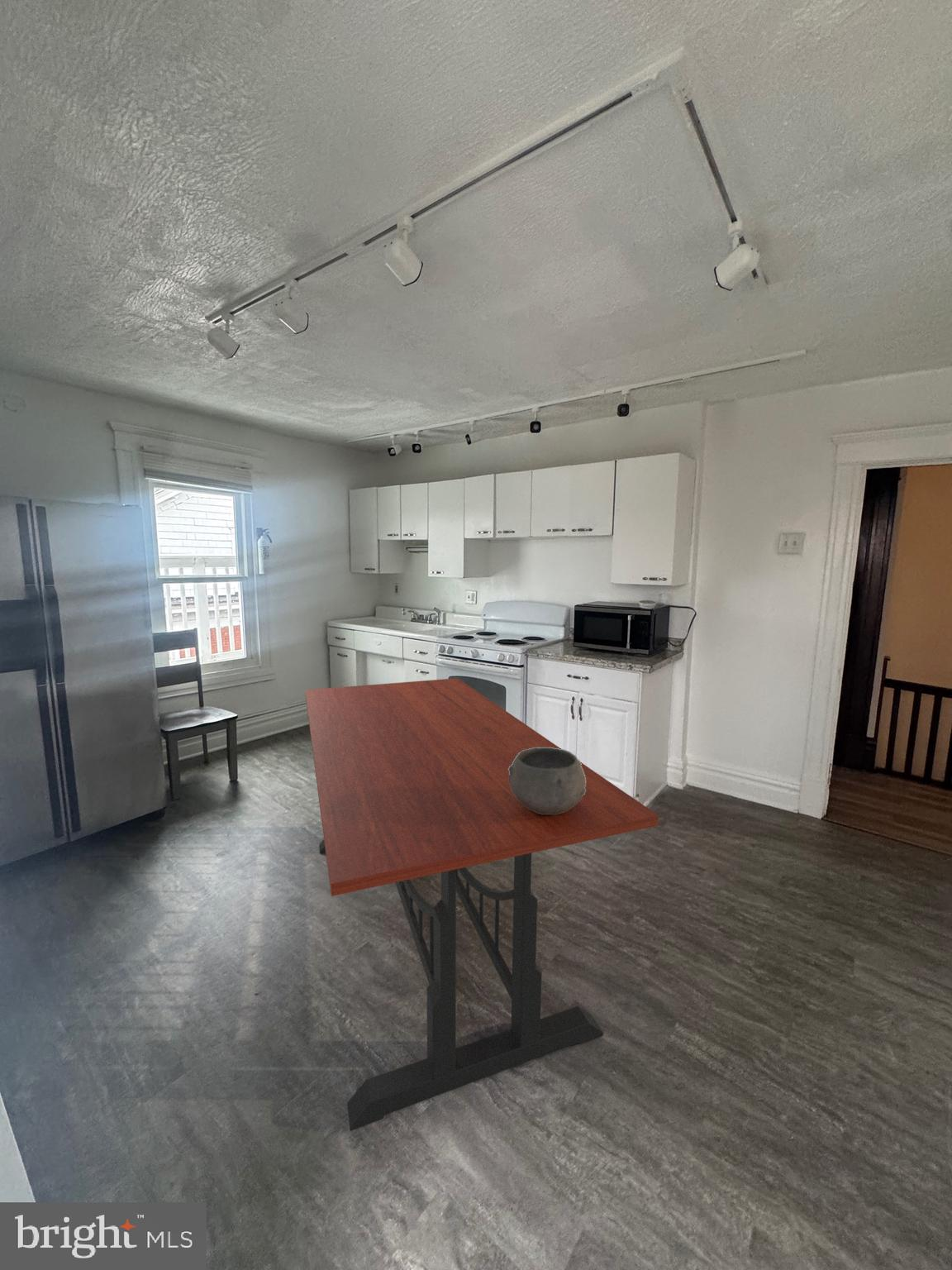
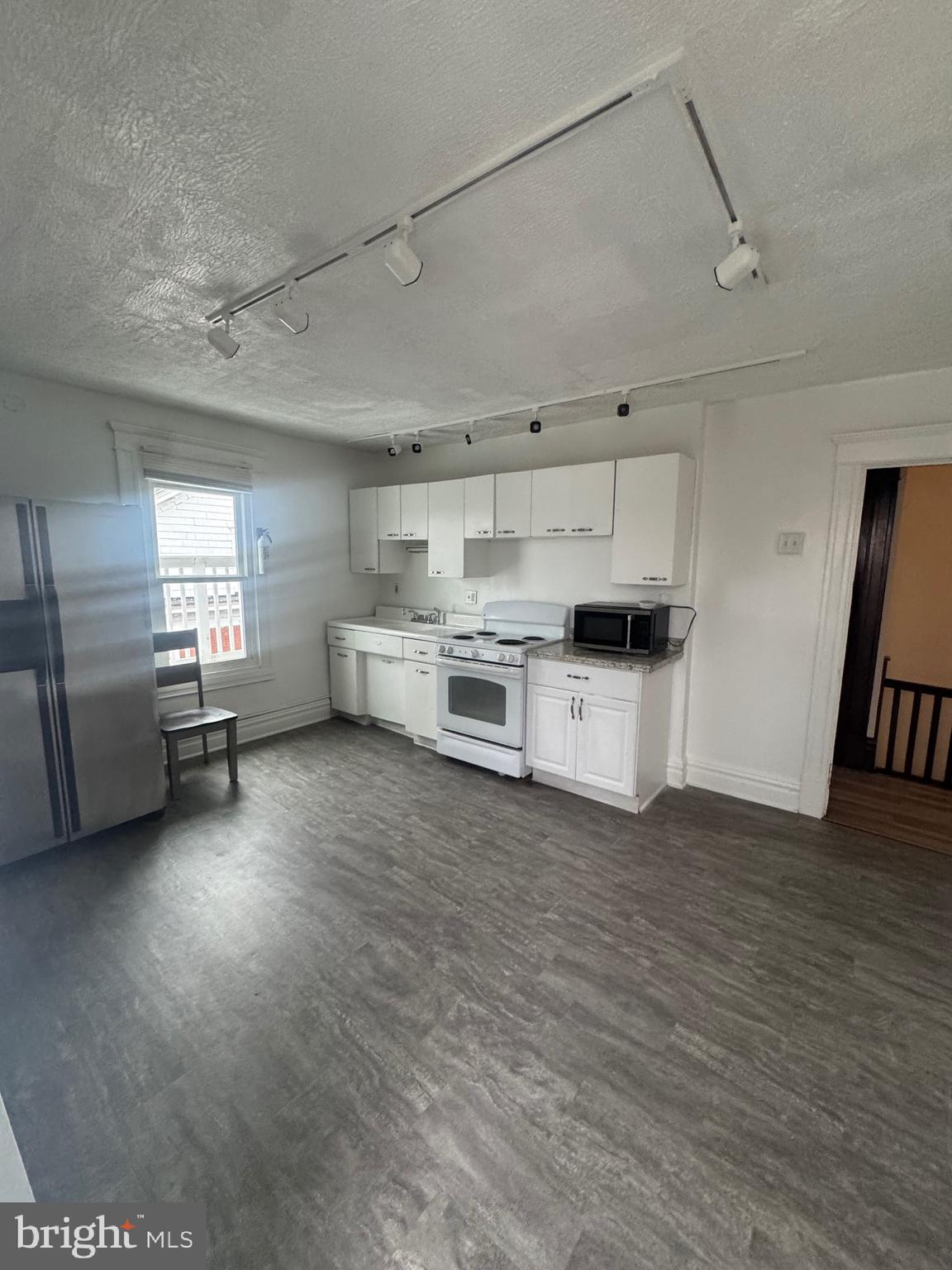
- dining table [304,677,659,1132]
- bowl [508,747,586,814]
